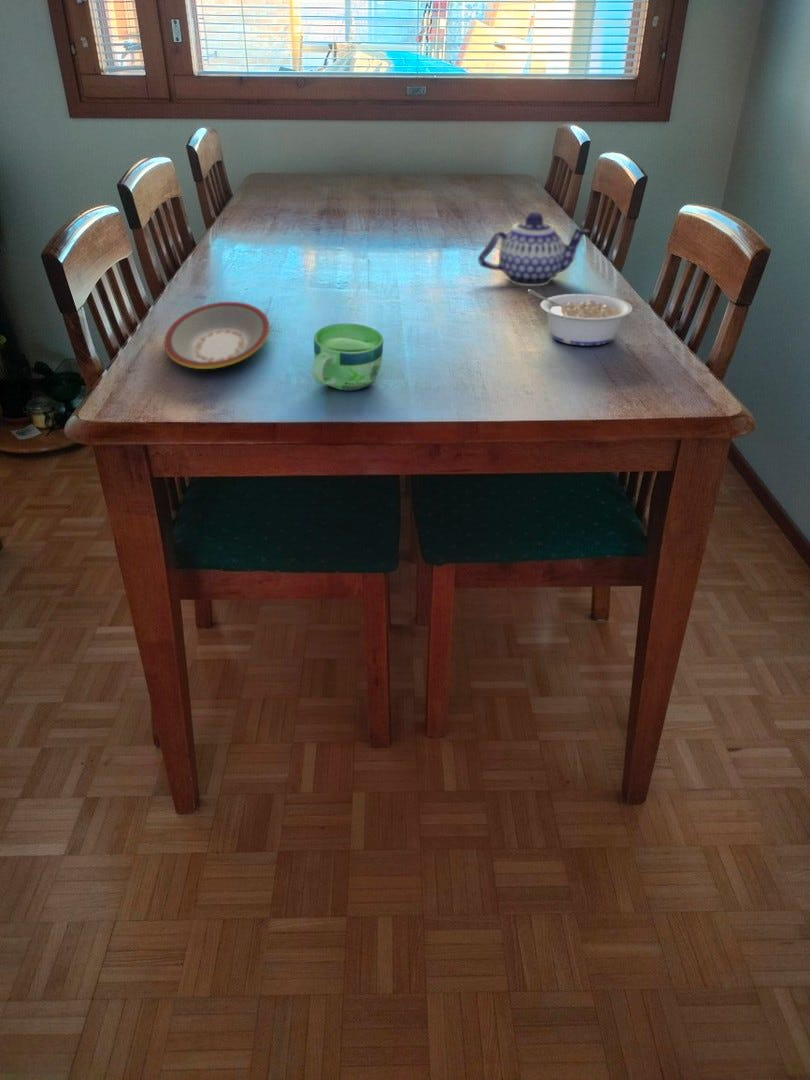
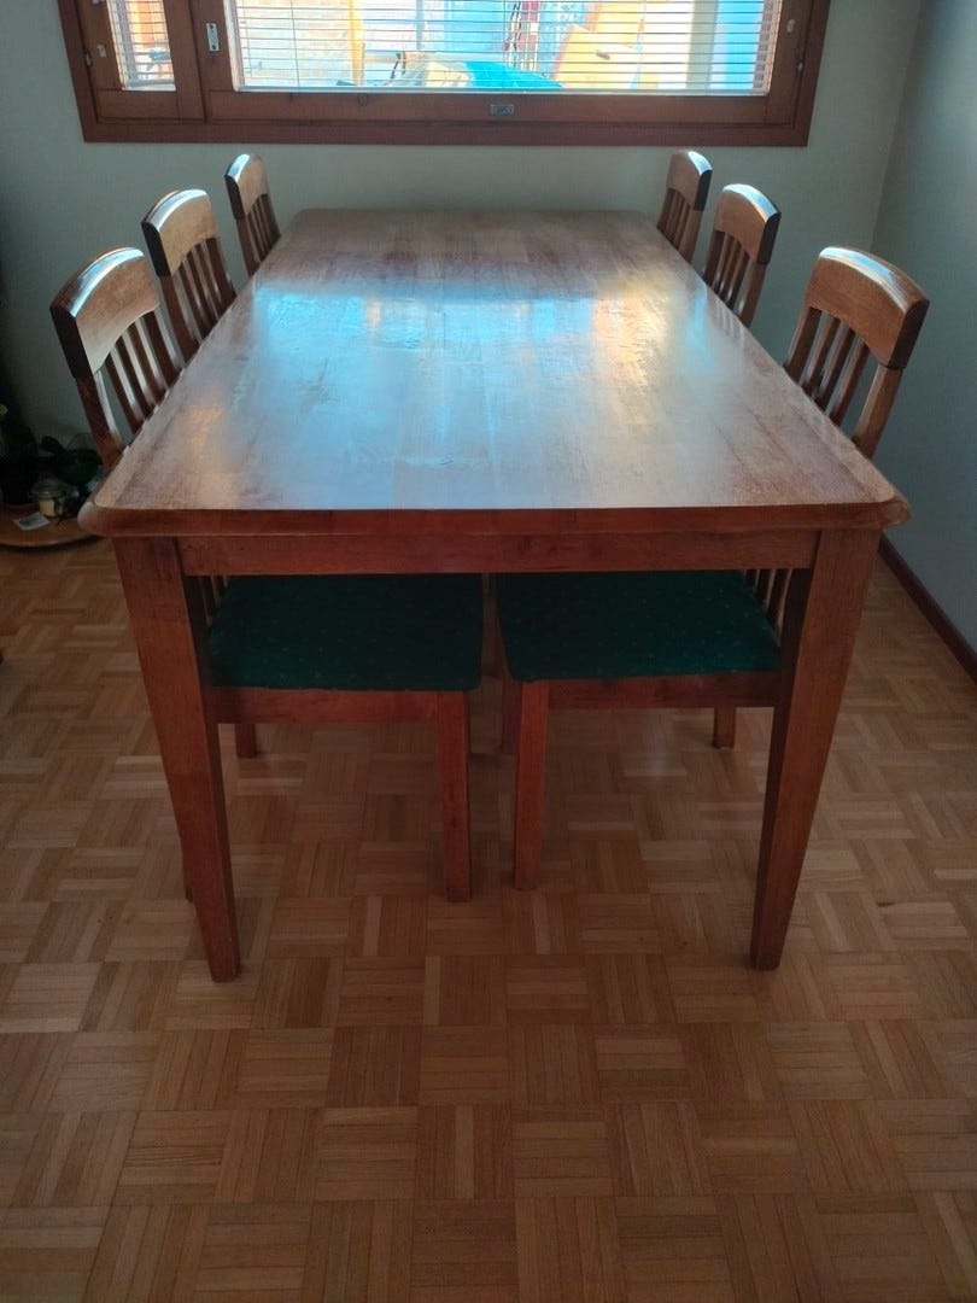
- teapot [477,211,592,287]
- cup [311,323,384,392]
- legume [527,288,633,347]
- plate [164,301,271,370]
